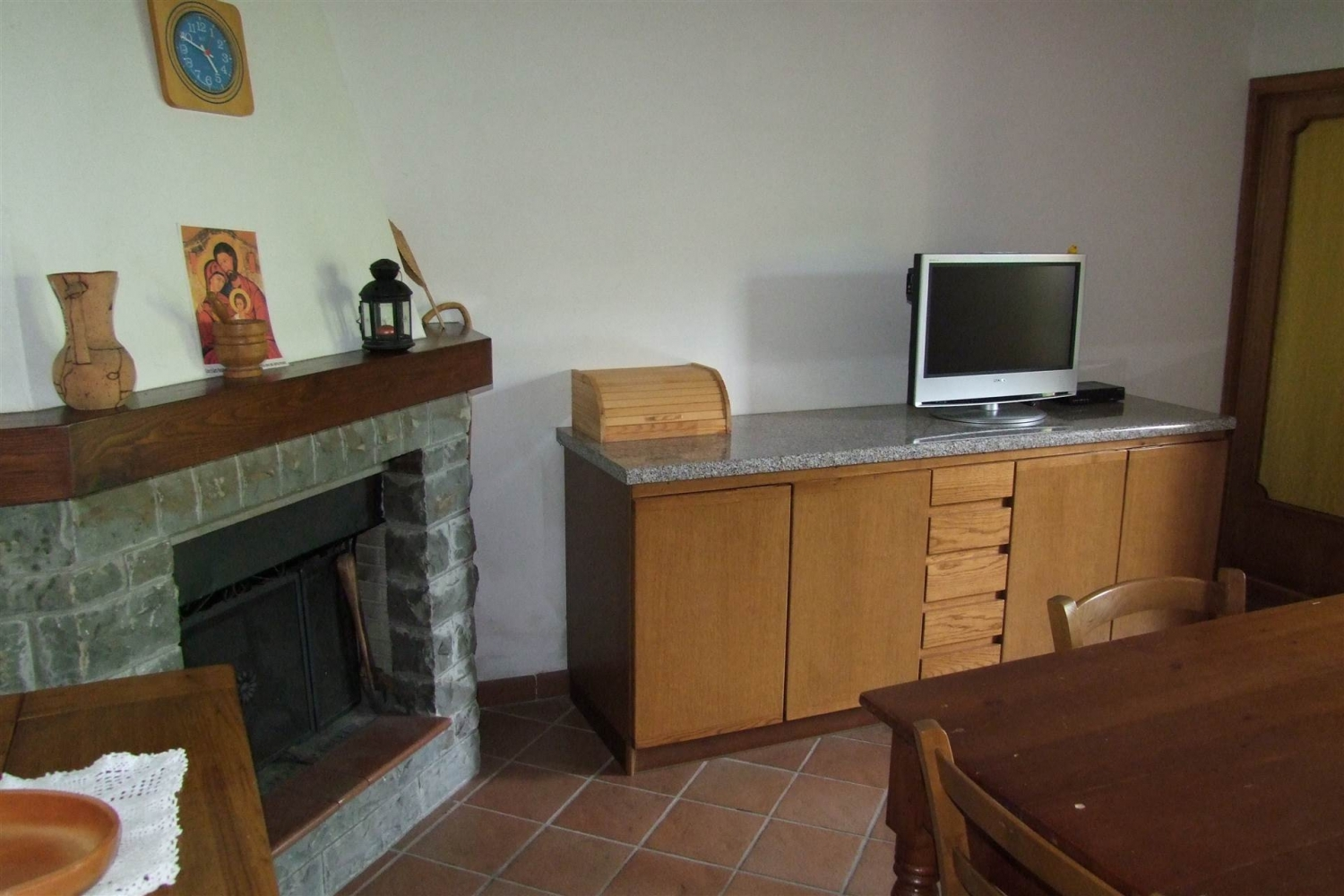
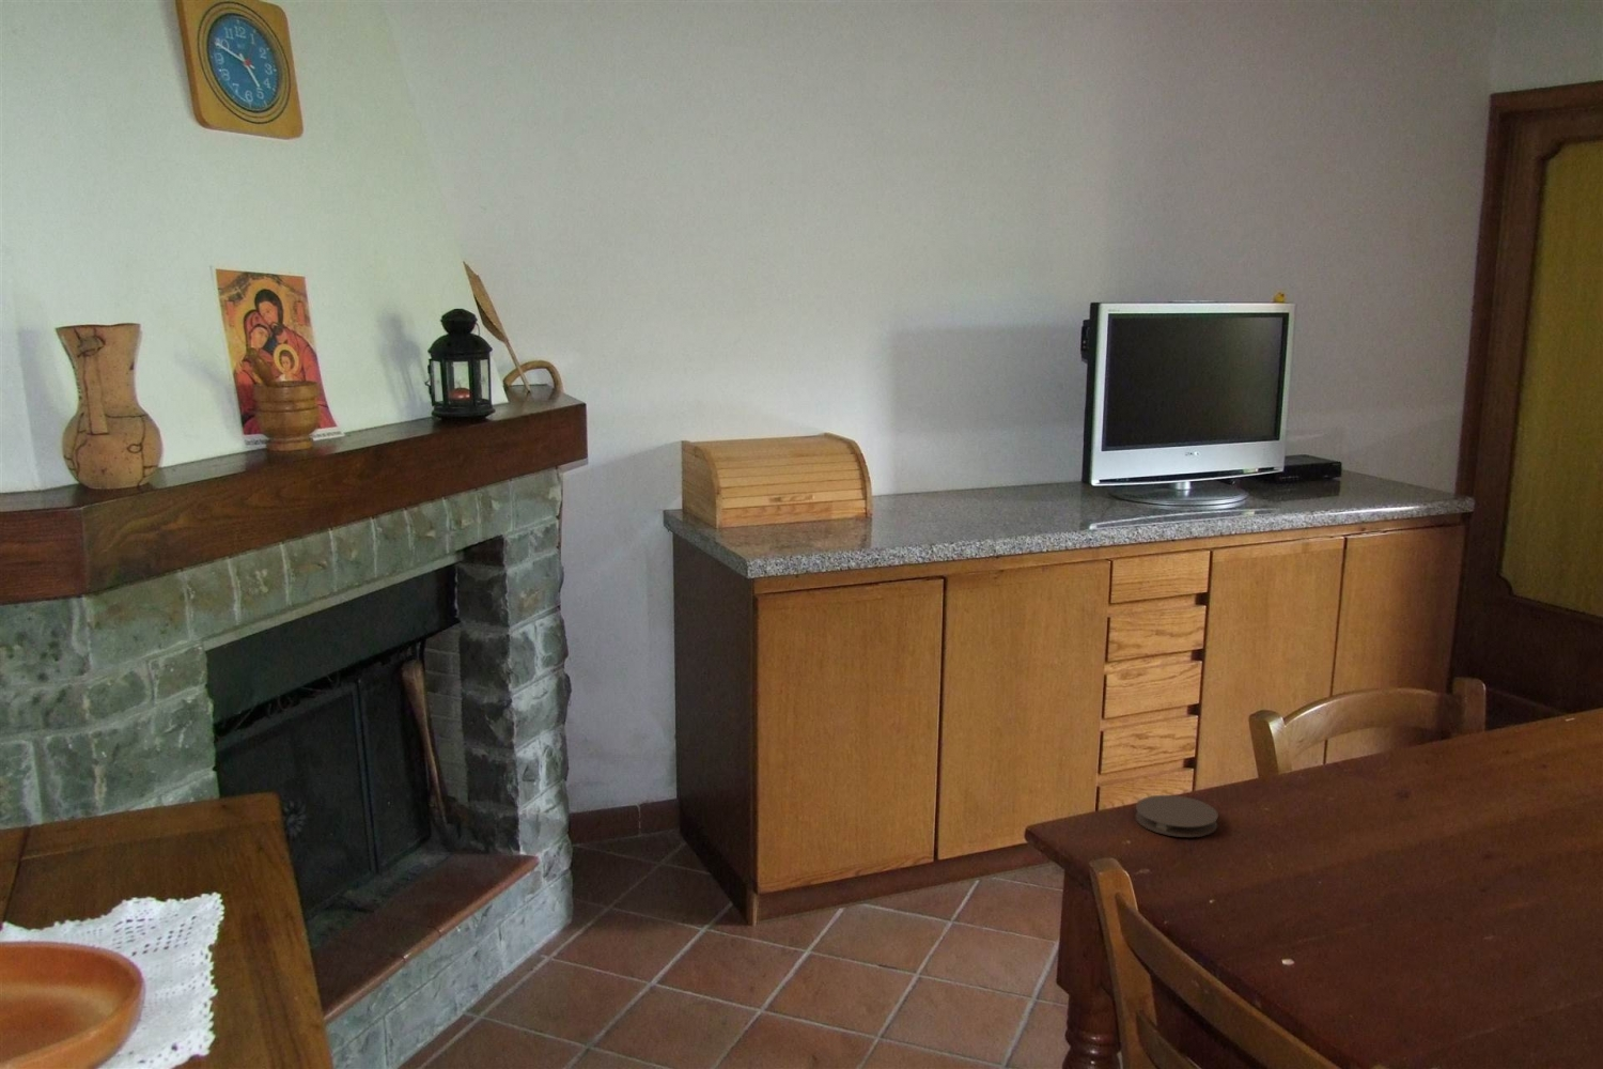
+ coaster [1134,795,1219,838]
